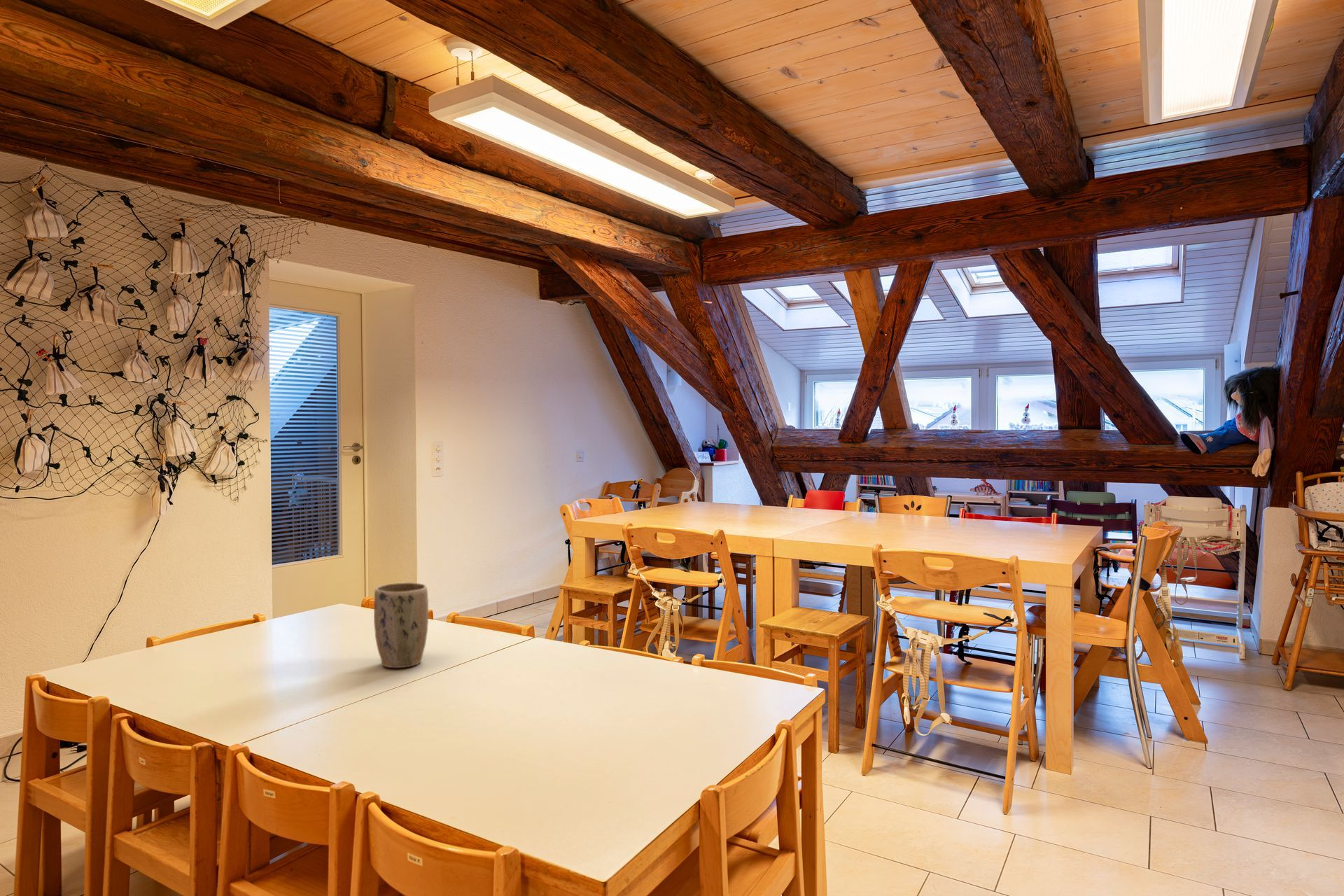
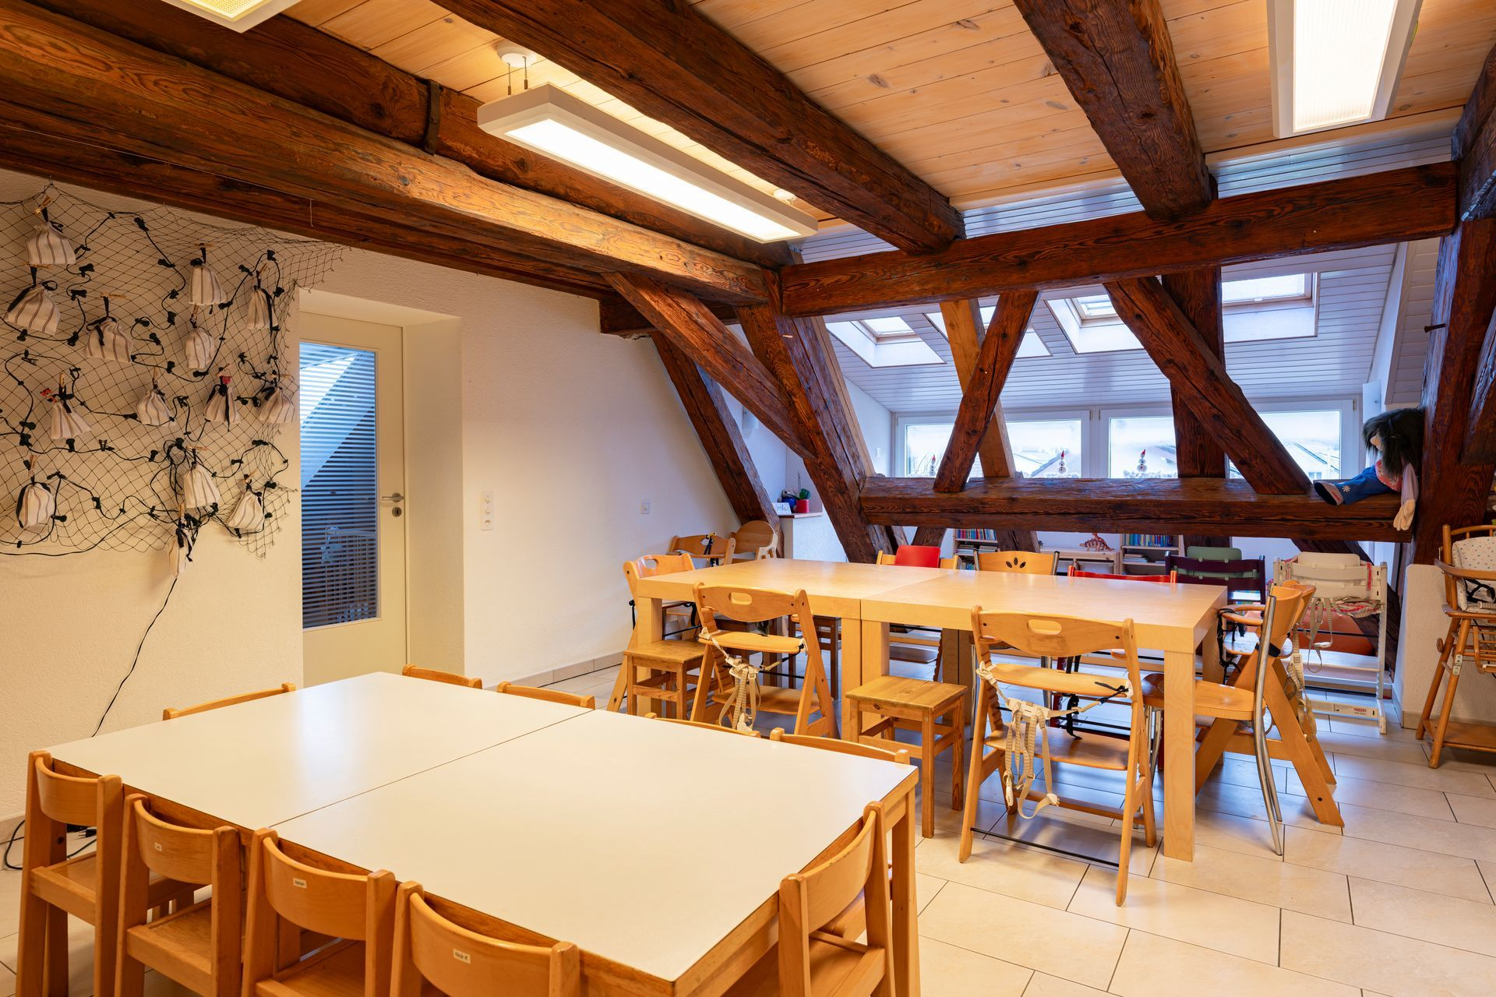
- plant pot [373,582,429,668]
